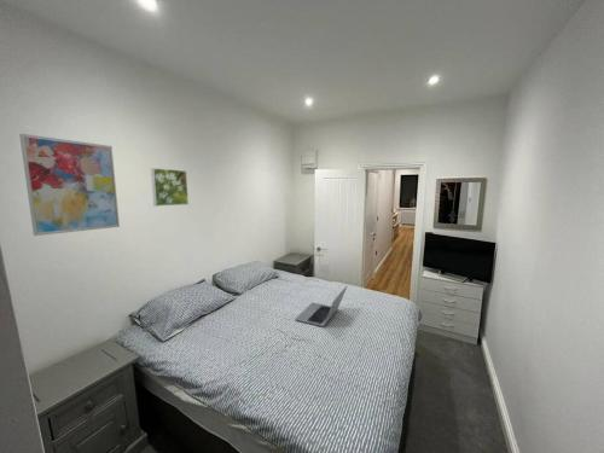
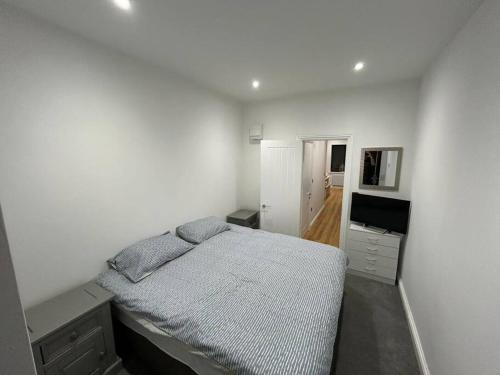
- laptop [295,285,348,327]
- wall art [18,133,121,237]
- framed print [150,167,190,208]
